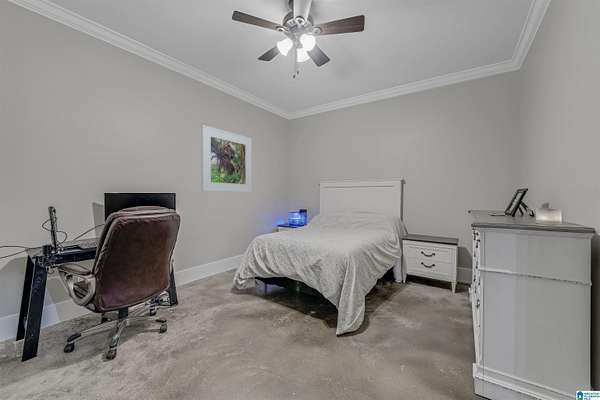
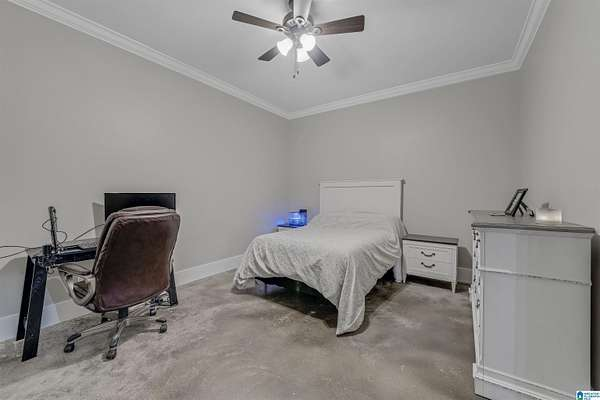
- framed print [201,124,253,193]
